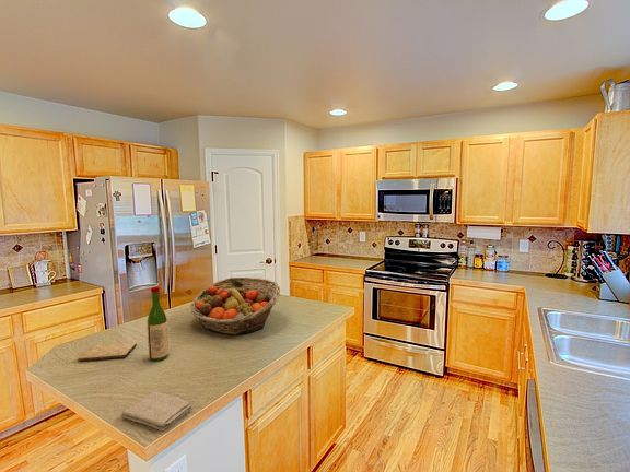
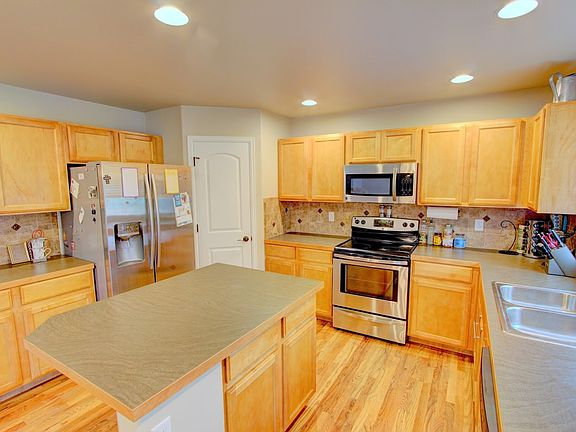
- wine bottle [147,286,170,362]
- cutting board [77,342,138,363]
- fruit basket [189,276,281,335]
- washcloth [120,391,194,433]
